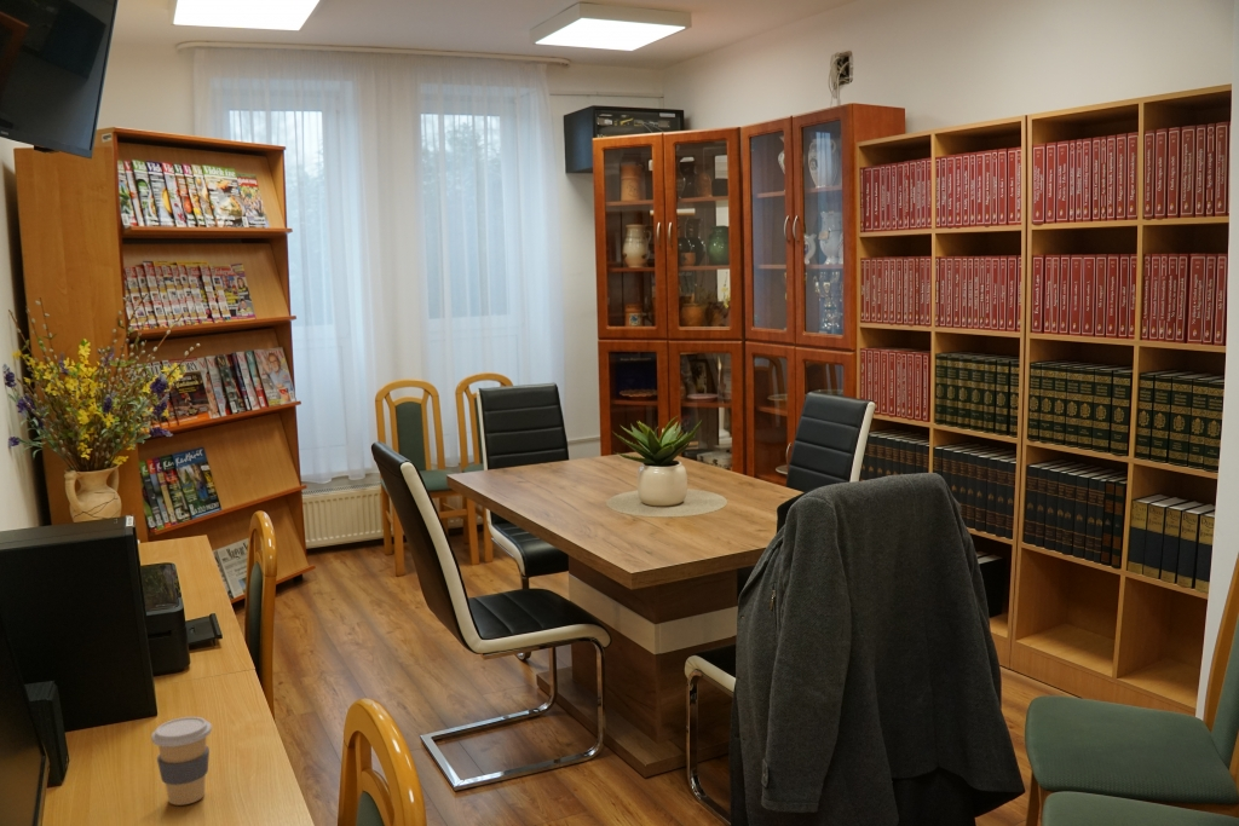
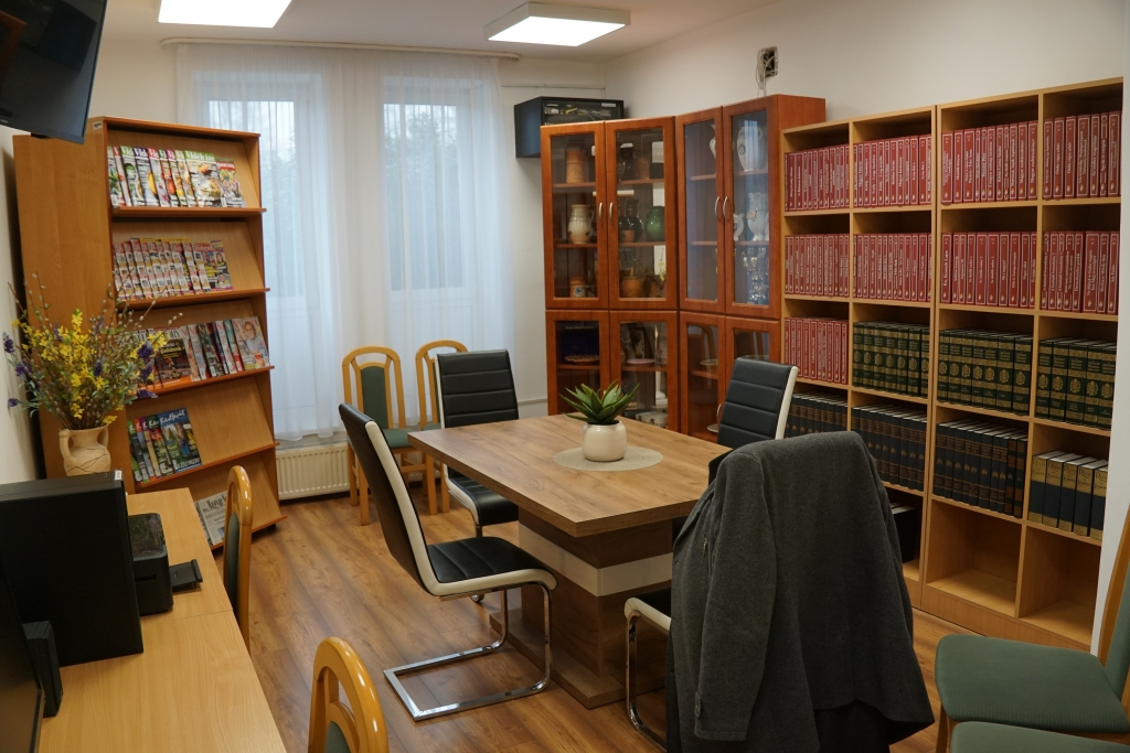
- coffee cup [150,716,213,807]
